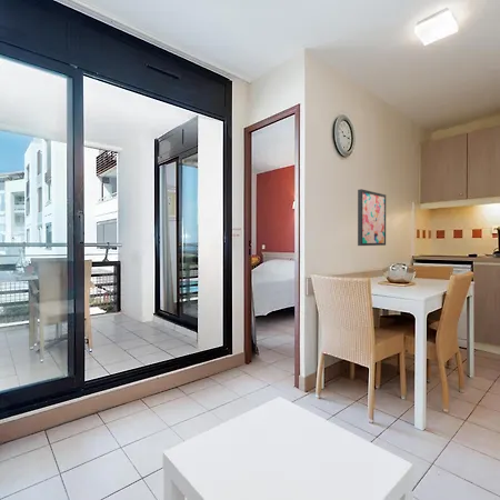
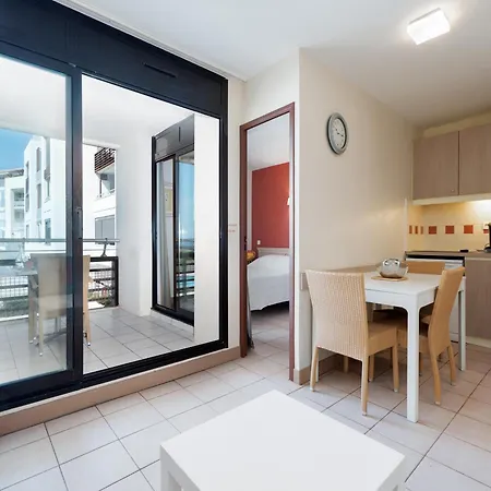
- wall art [357,189,387,247]
